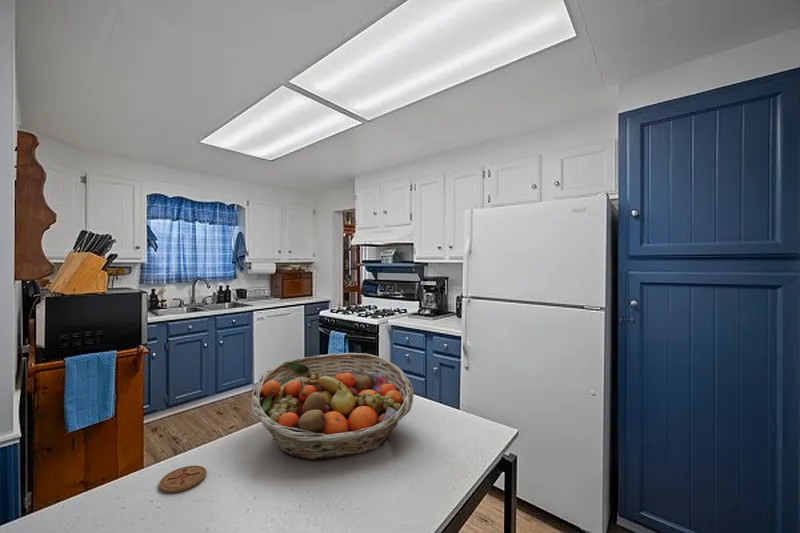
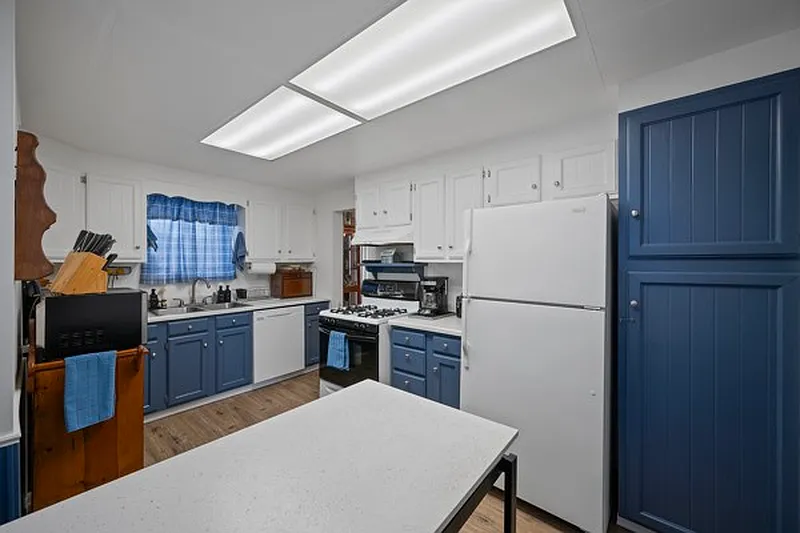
- fruit basket [250,352,415,462]
- coaster [158,465,207,493]
